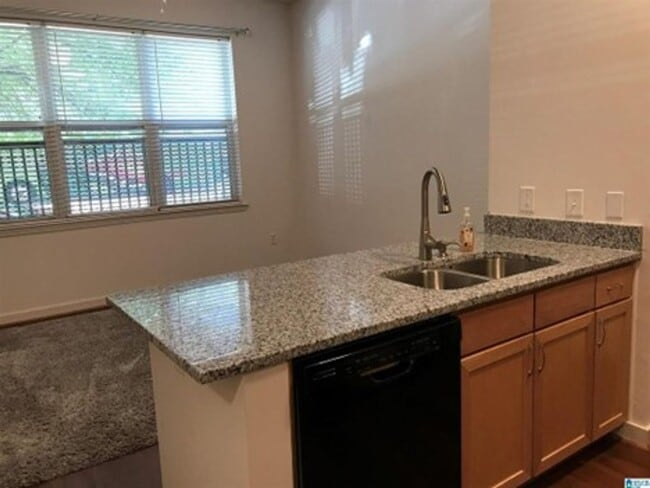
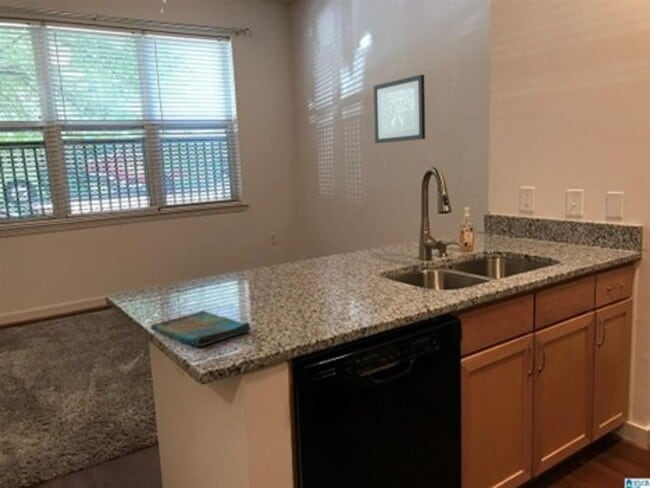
+ wall art [373,74,426,144]
+ dish towel [150,310,253,347]
